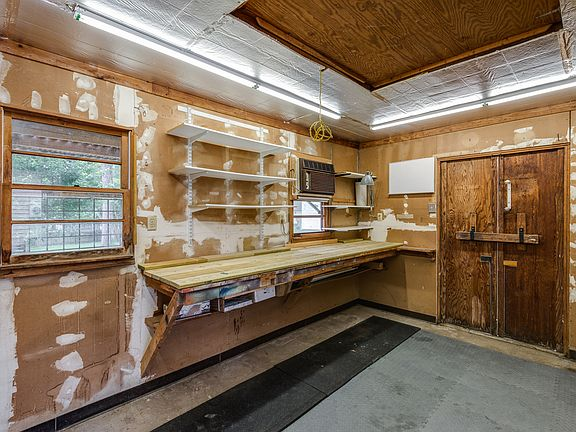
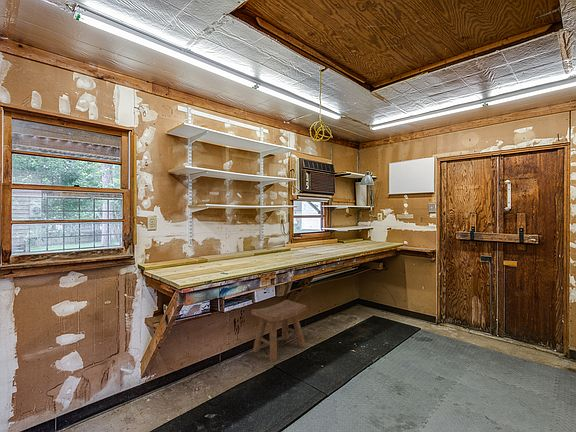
+ stool [250,299,307,362]
